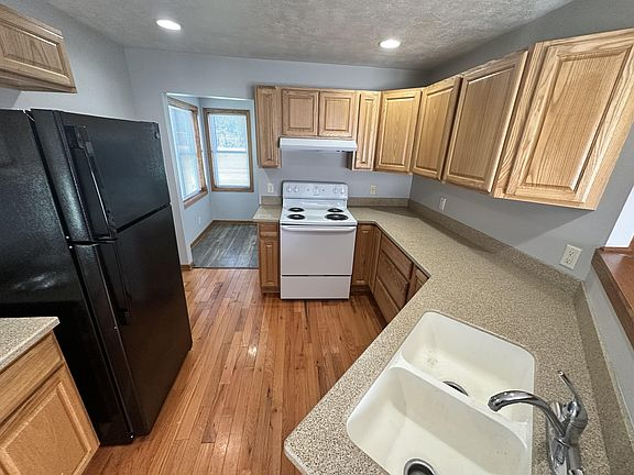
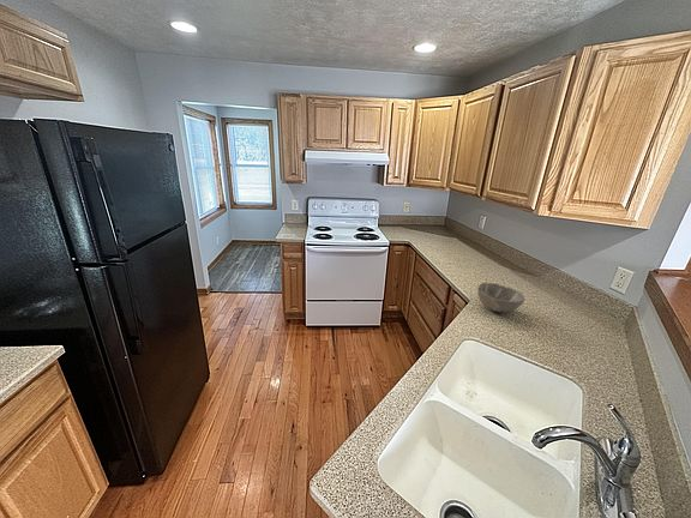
+ bowl [476,282,525,314]
